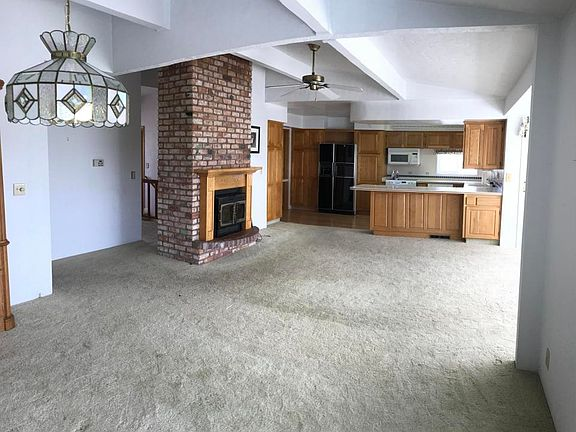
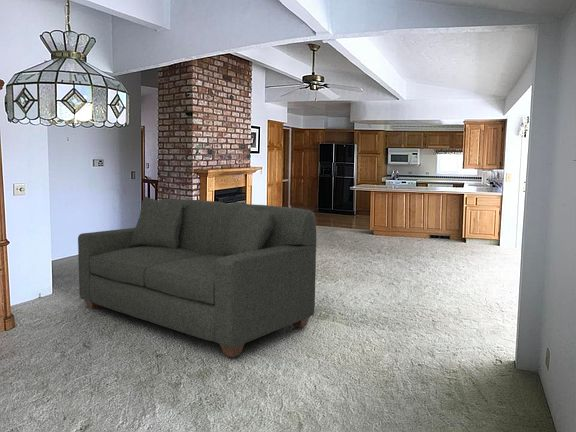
+ sofa [77,196,317,358]
